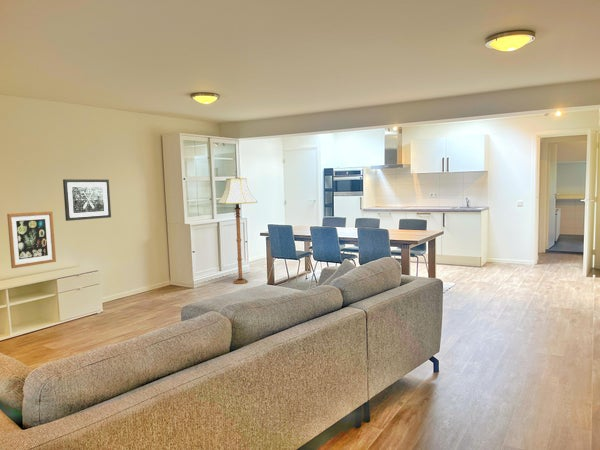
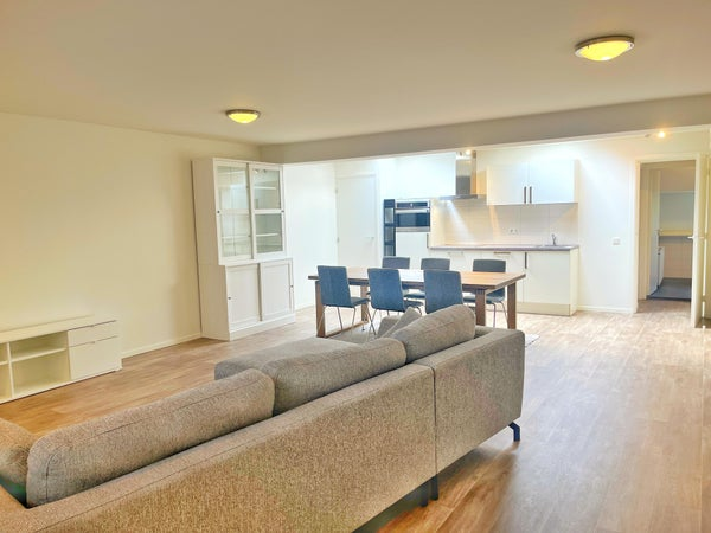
- floor lamp [216,174,258,285]
- wall art [62,178,112,222]
- wall art [6,210,57,269]
